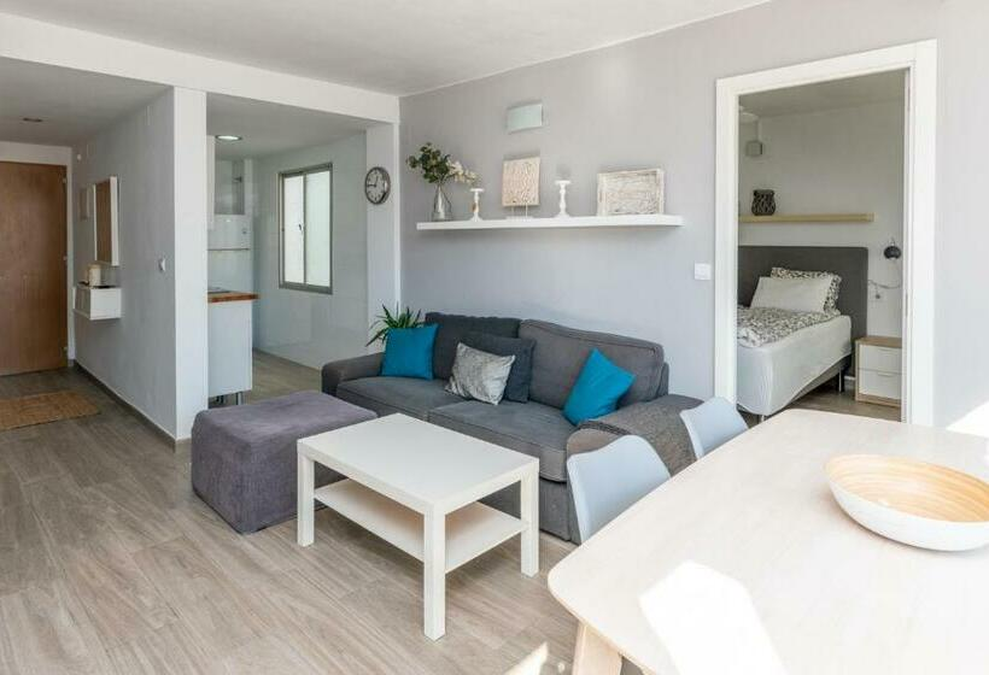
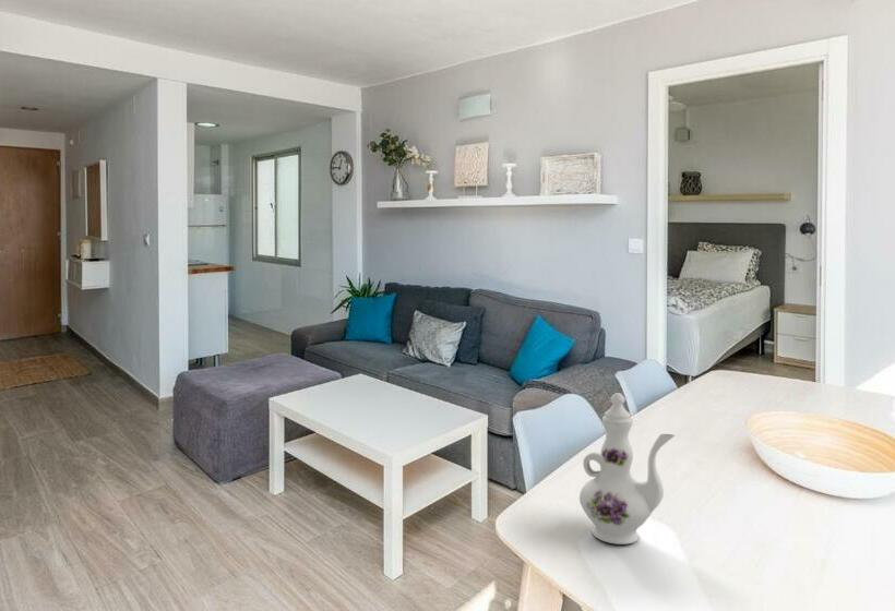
+ chinaware [578,392,676,546]
